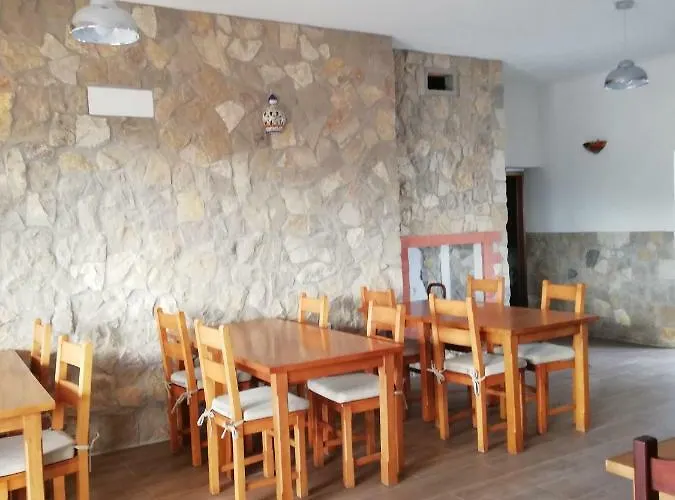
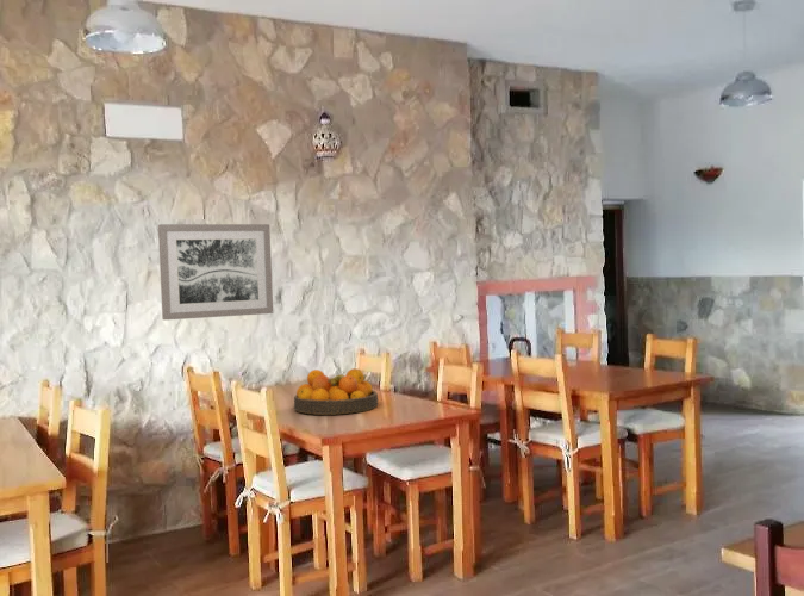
+ wall art [157,223,274,321]
+ fruit bowl [293,367,379,416]
